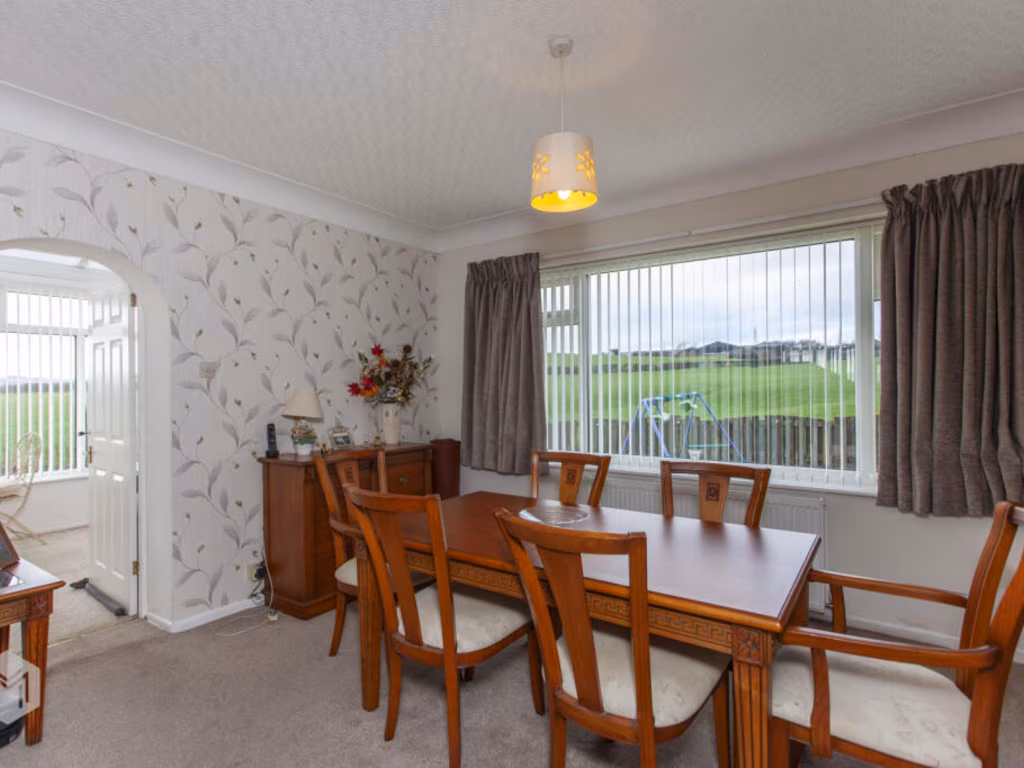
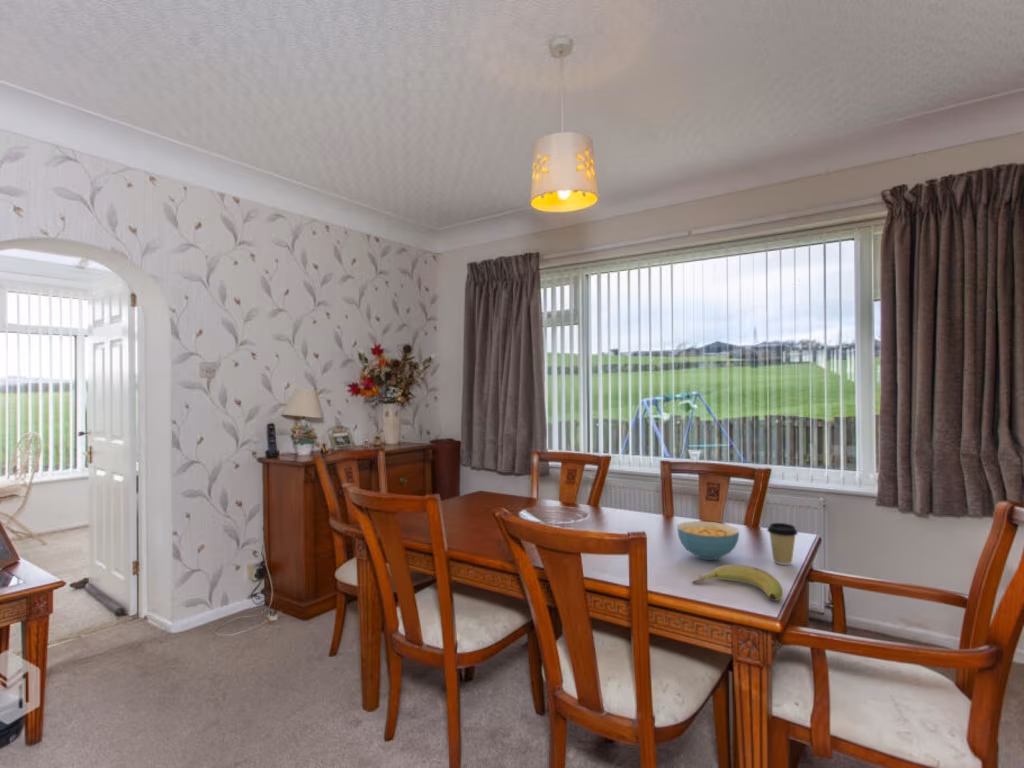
+ coffee cup [766,522,799,566]
+ cereal bowl [676,520,740,561]
+ banana [691,563,783,602]
